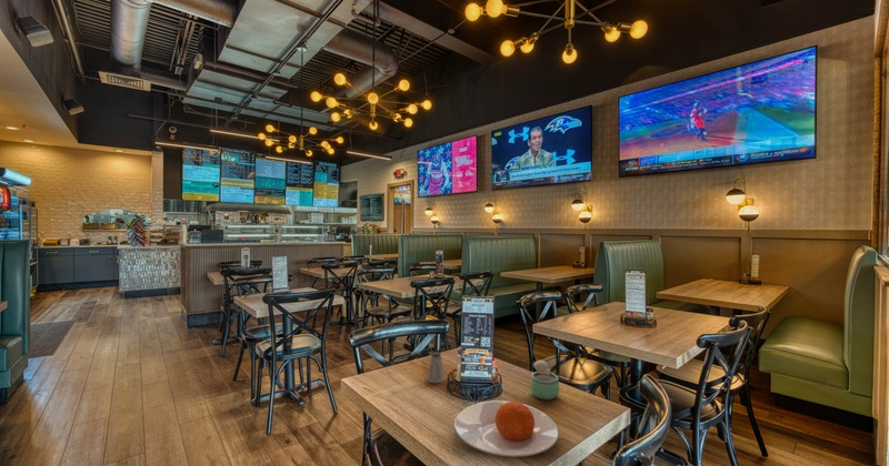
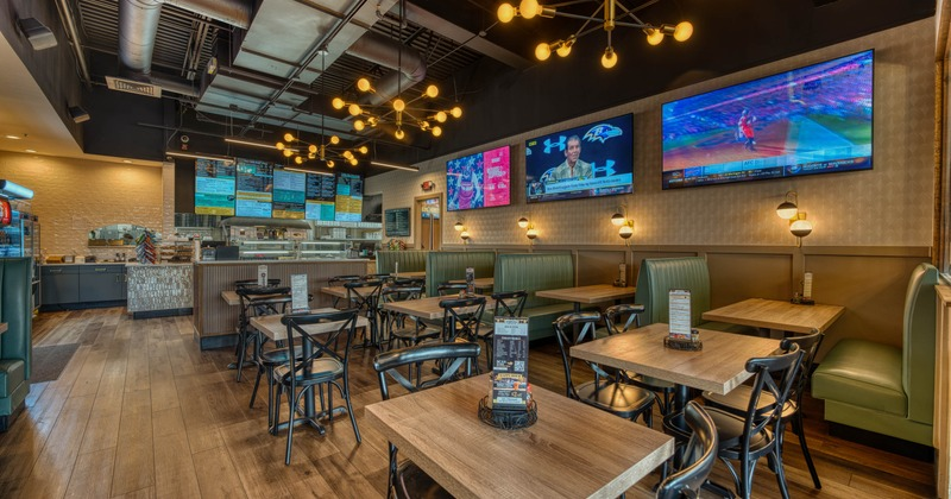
- saltshaker [426,351,447,384]
- plate [453,399,559,458]
- chocolate milk [530,359,560,401]
